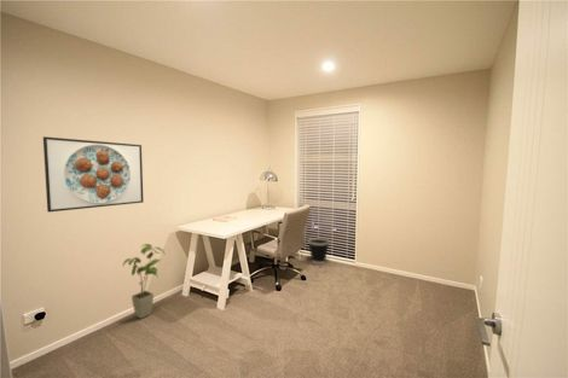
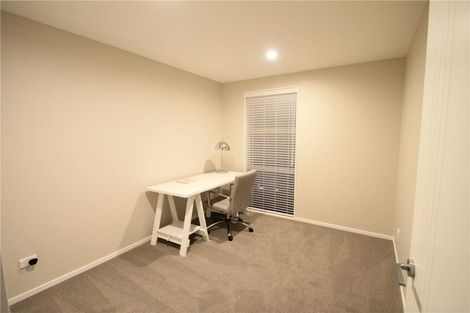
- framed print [42,135,145,214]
- wastebasket [307,237,331,264]
- house plant [122,243,166,320]
